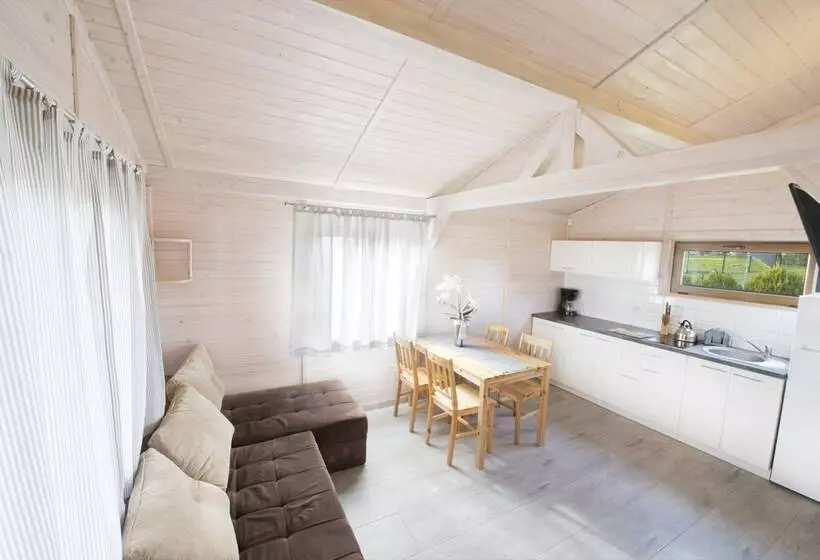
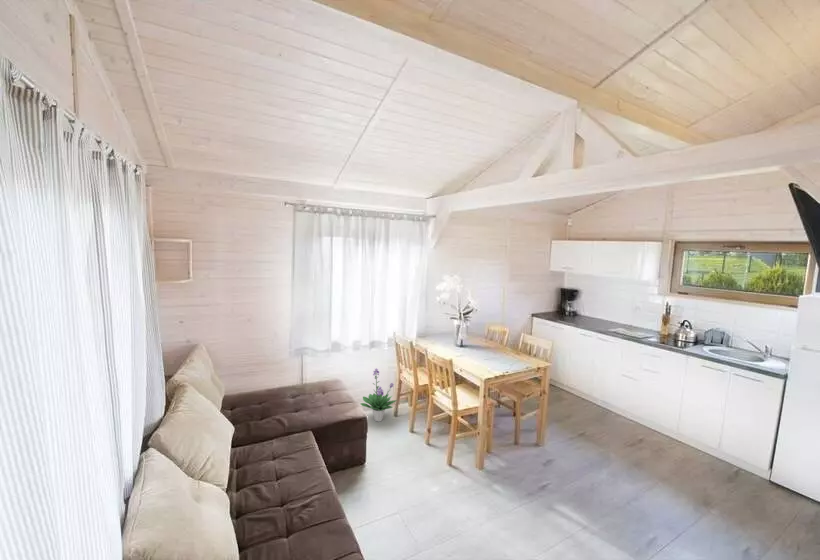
+ potted plant [360,367,398,422]
